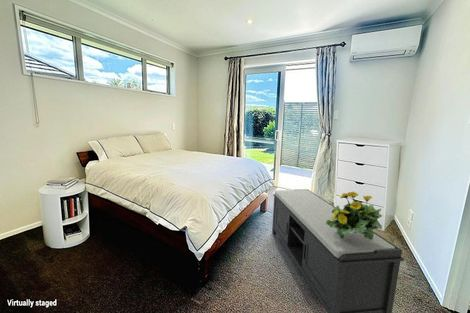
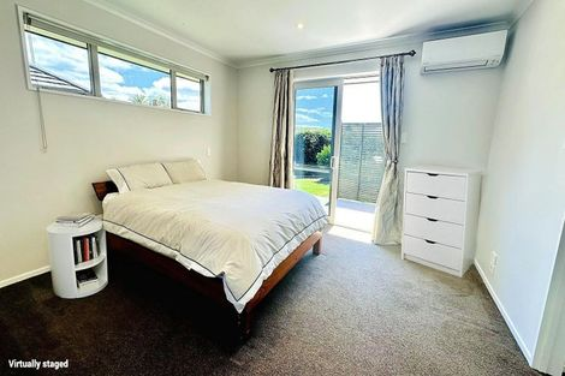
- flowering plant [326,191,383,240]
- bench [271,188,405,313]
